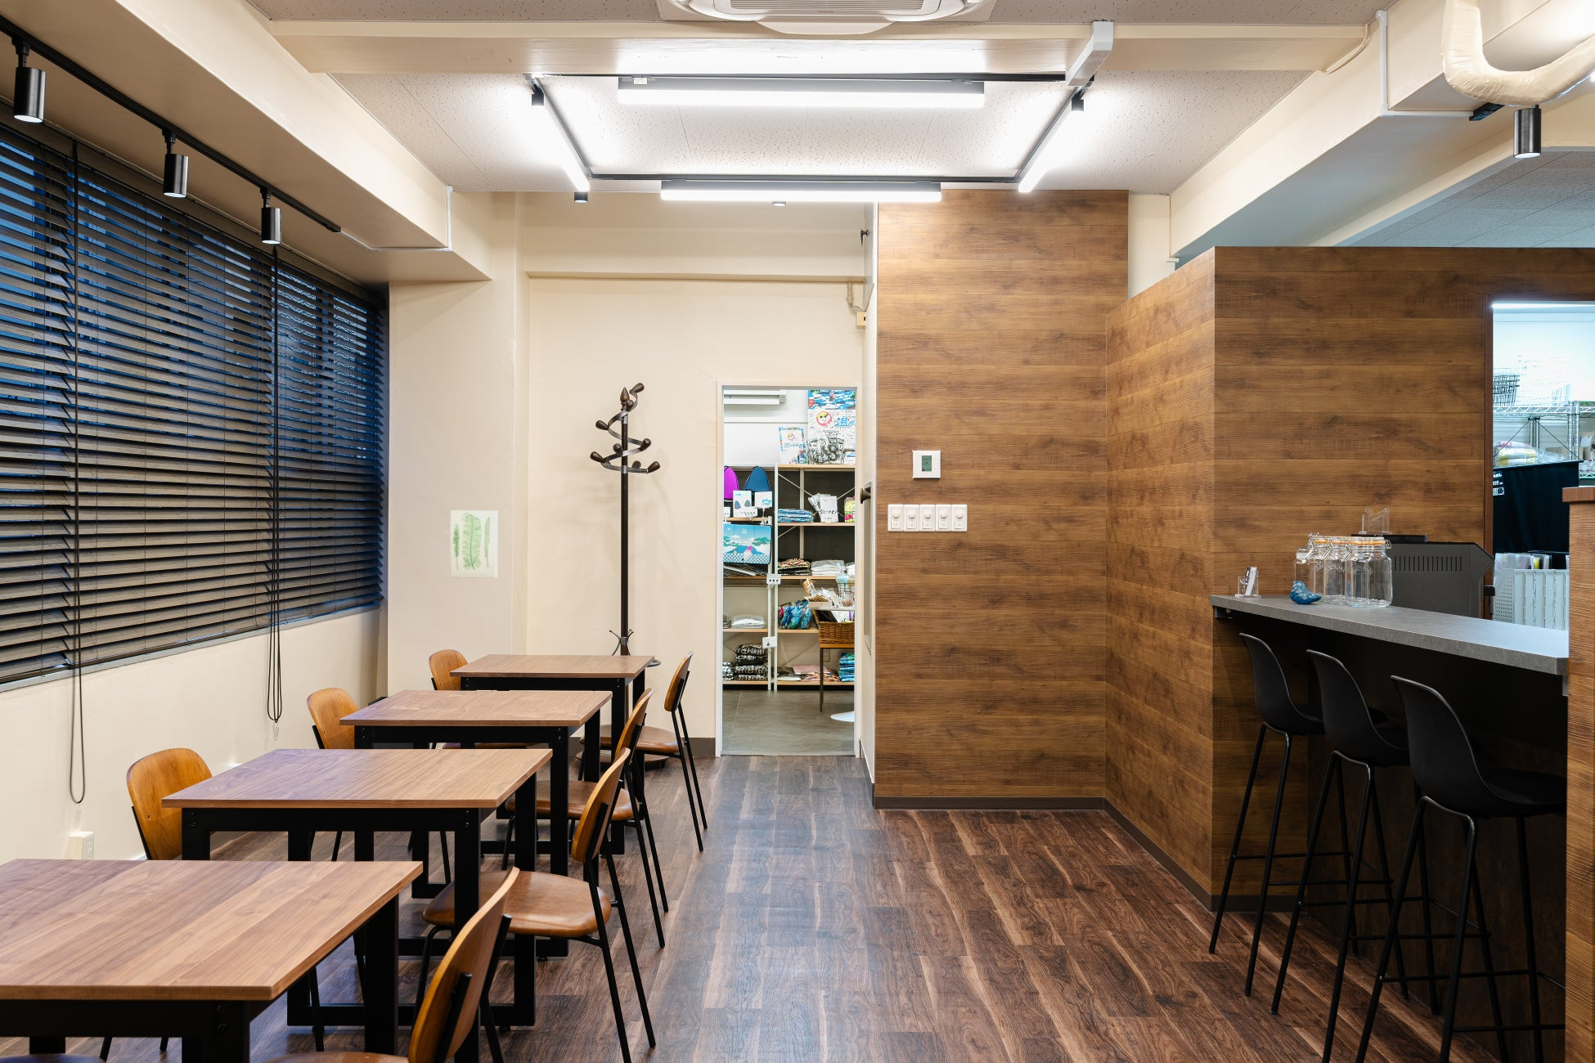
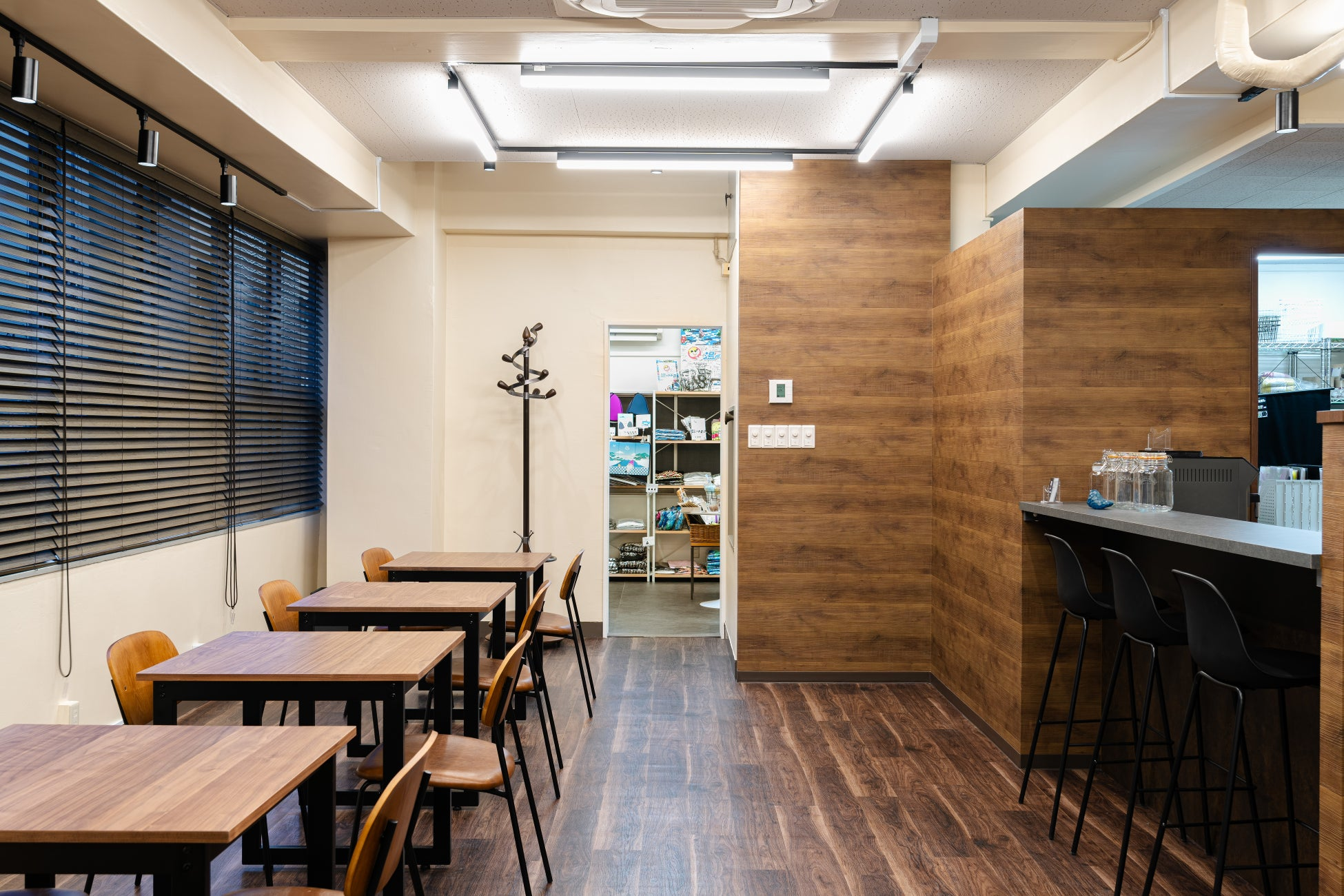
- wall art [449,509,498,578]
